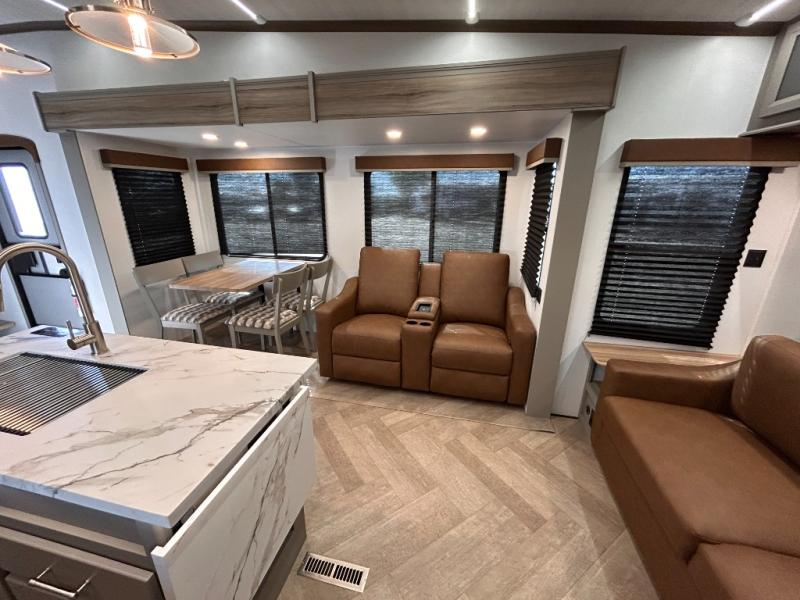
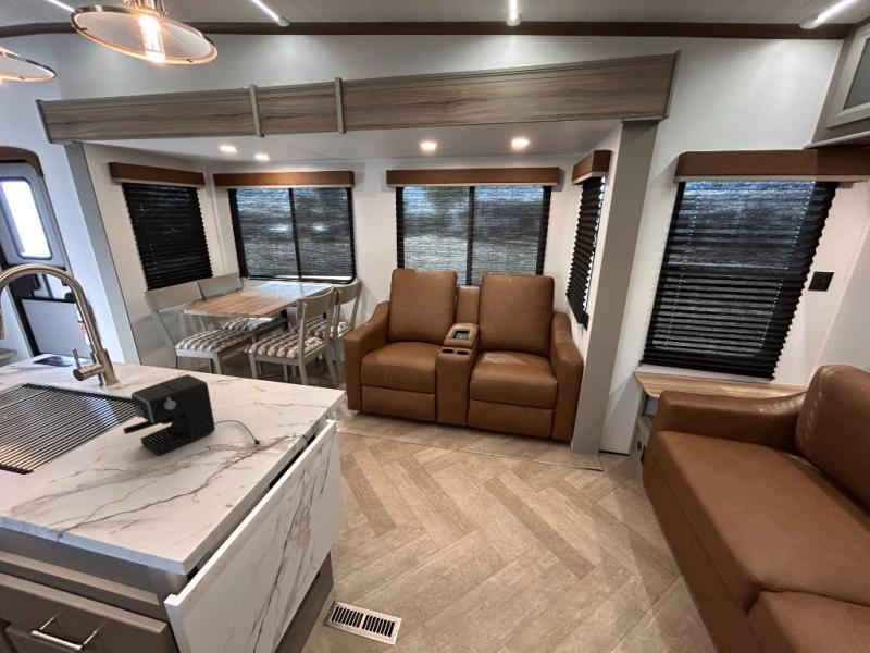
+ coffee maker [122,373,263,457]
